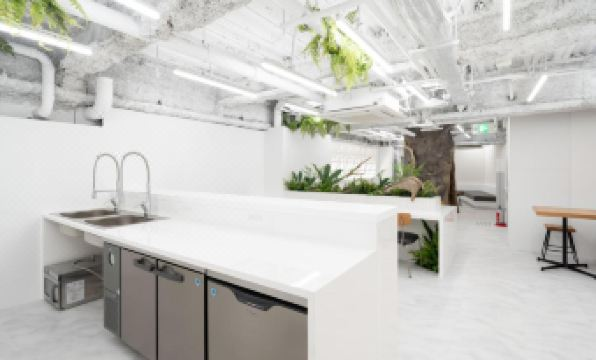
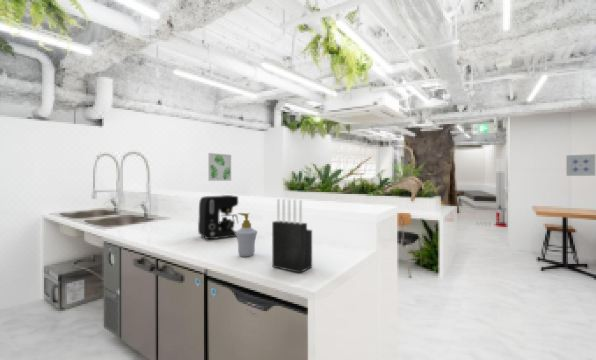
+ soap bottle [235,212,258,258]
+ coffee maker [197,194,239,240]
+ wall art [208,152,232,182]
+ knife block [271,198,313,274]
+ wall art [565,153,596,177]
